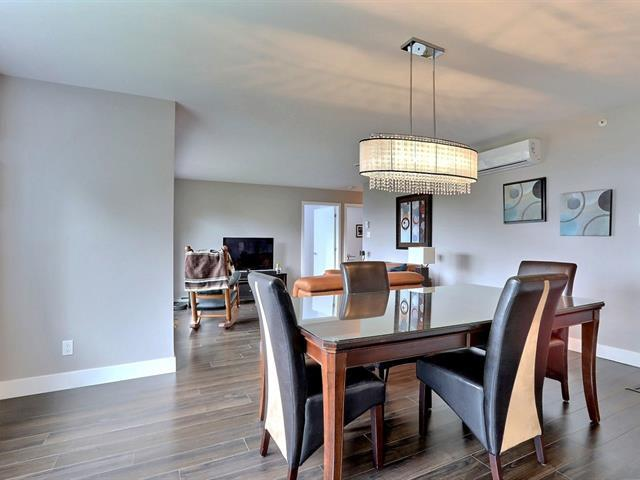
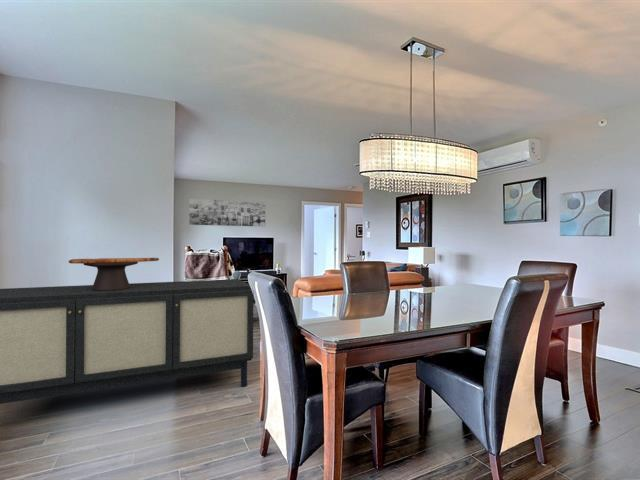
+ wall art [188,198,266,228]
+ sideboard [0,278,254,405]
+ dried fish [68,257,160,291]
